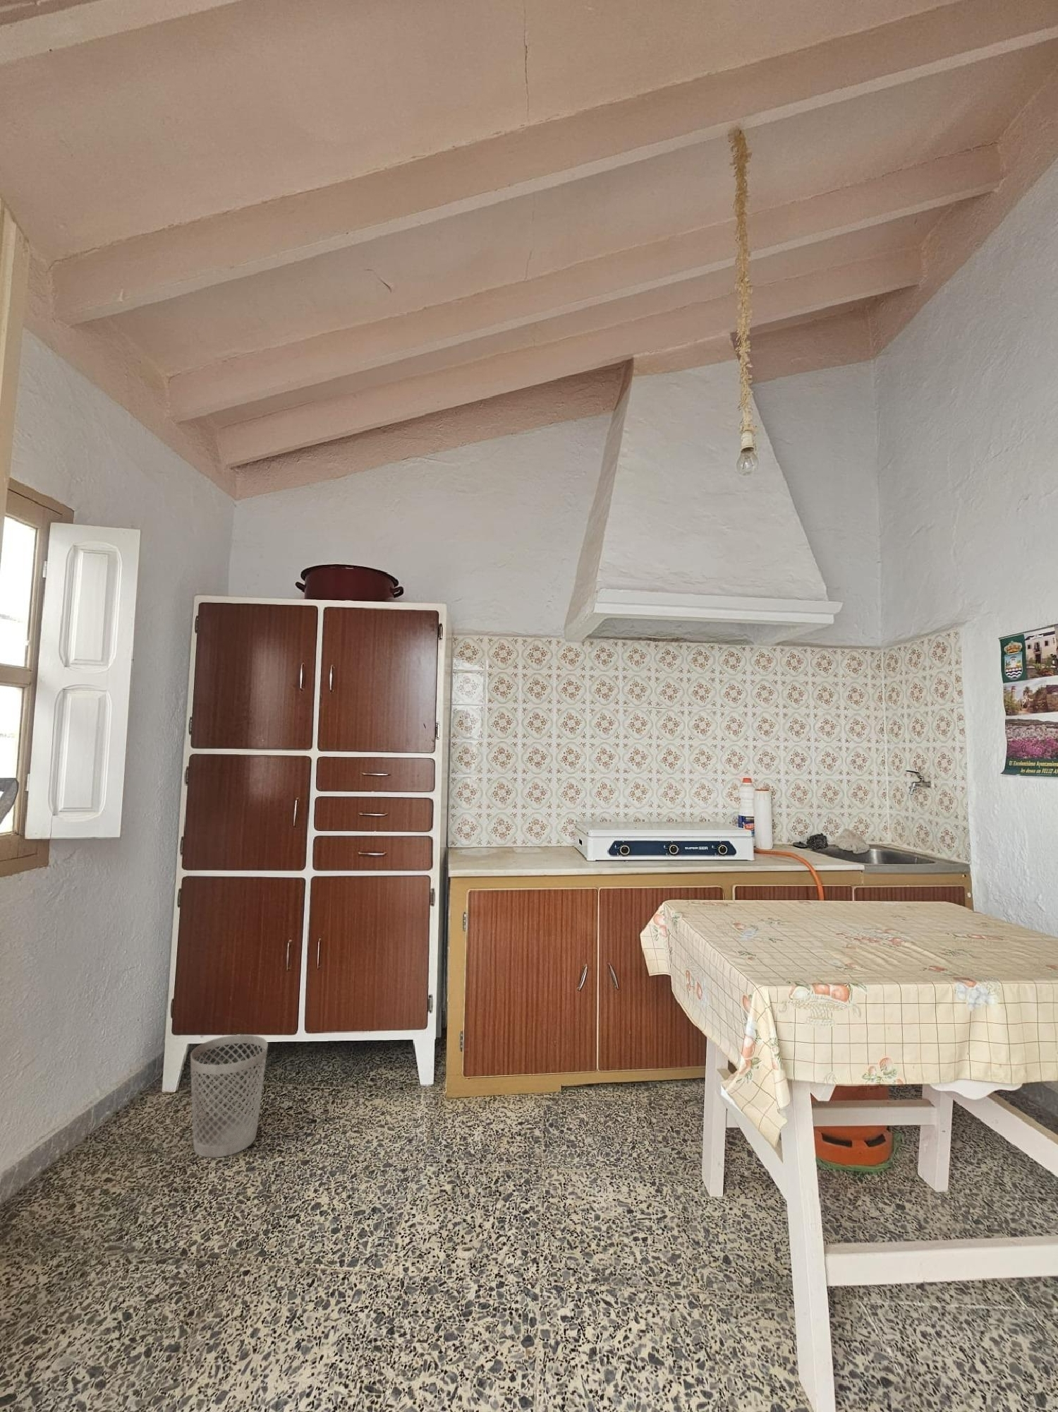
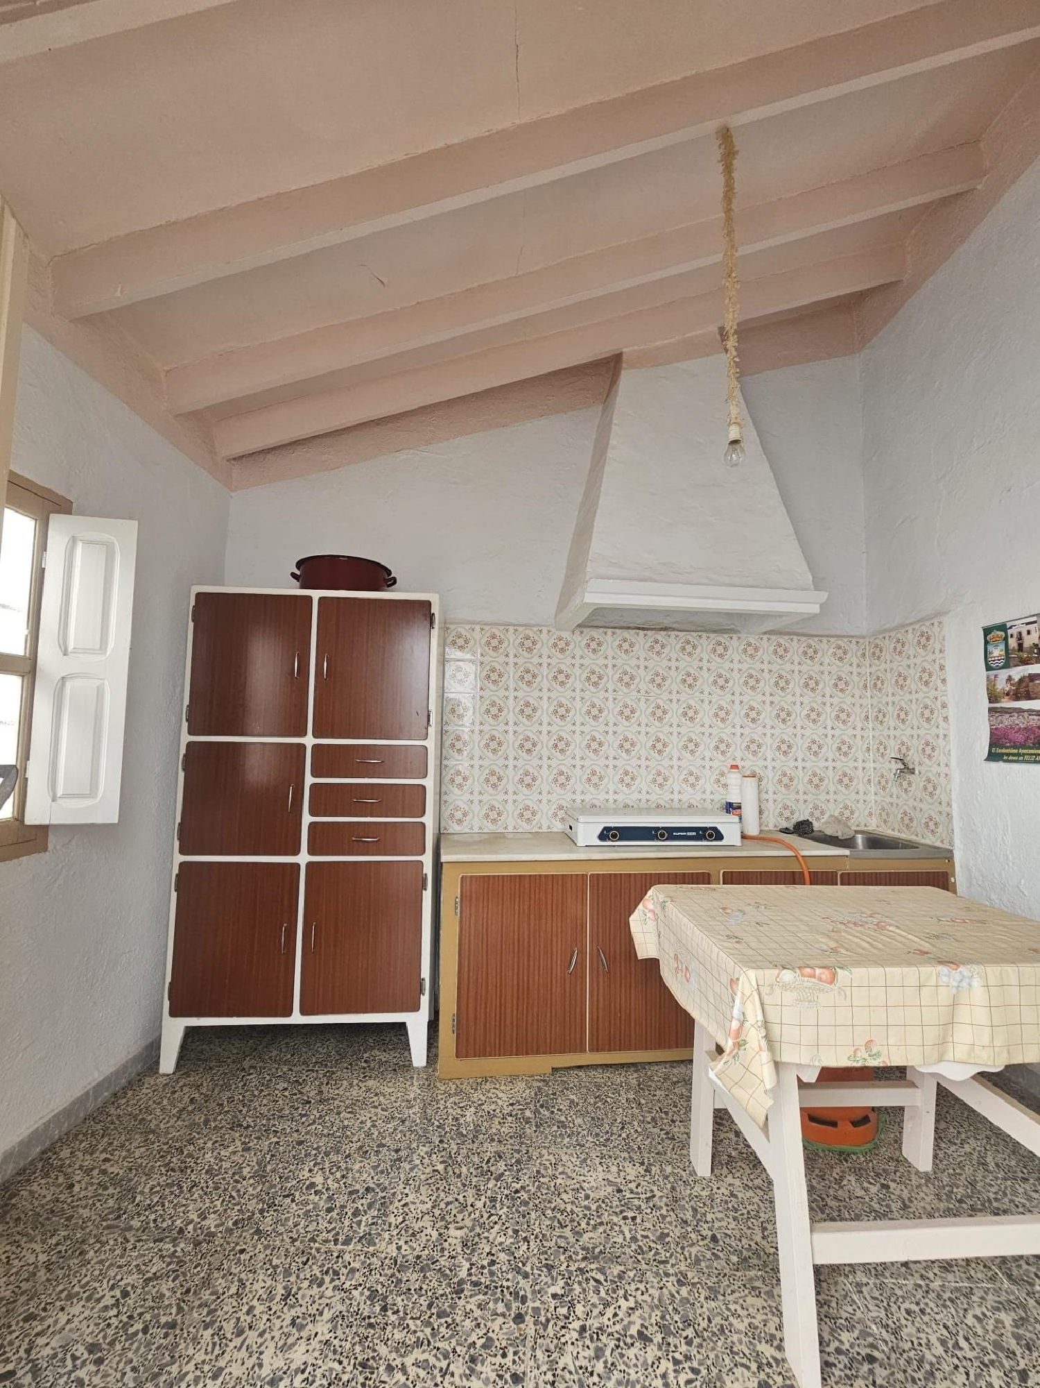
- wastebasket [190,1034,269,1159]
